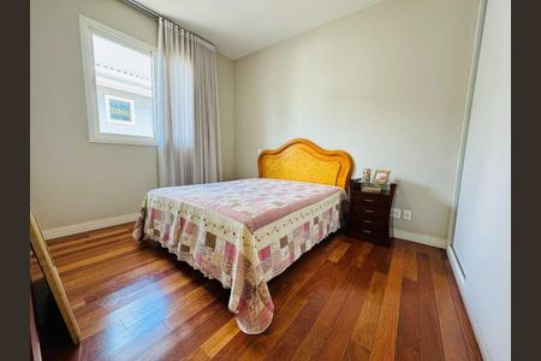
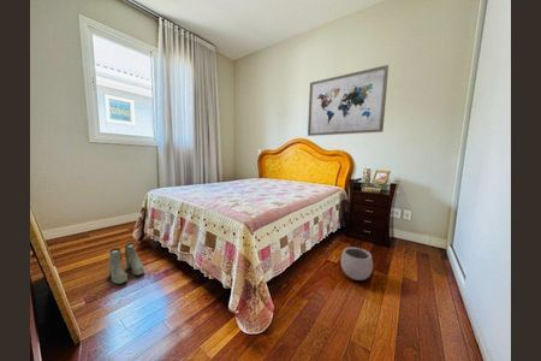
+ plant pot [339,239,374,282]
+ wall art [307,64,390,137]
+ boots [107,242,145,285]
